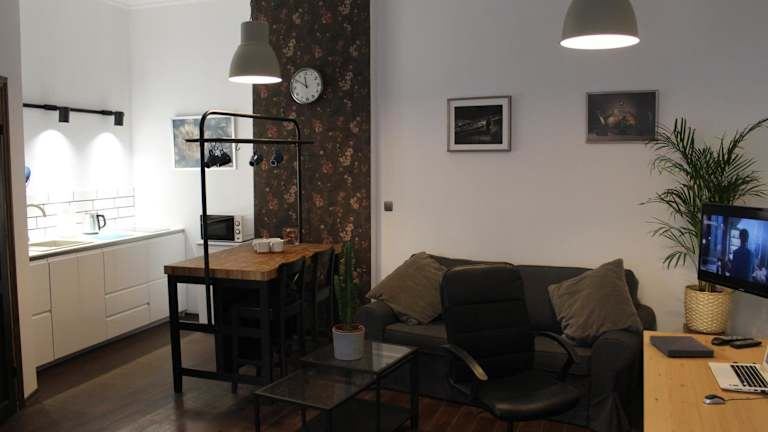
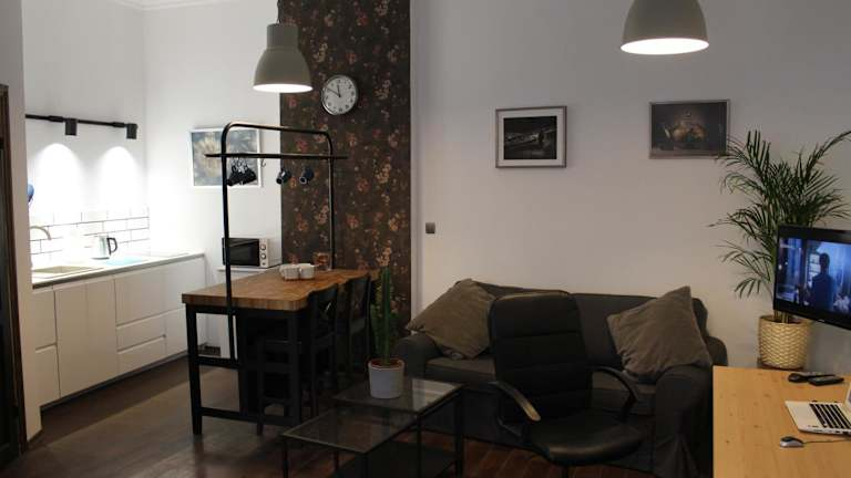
- book [648,334,715,358]
